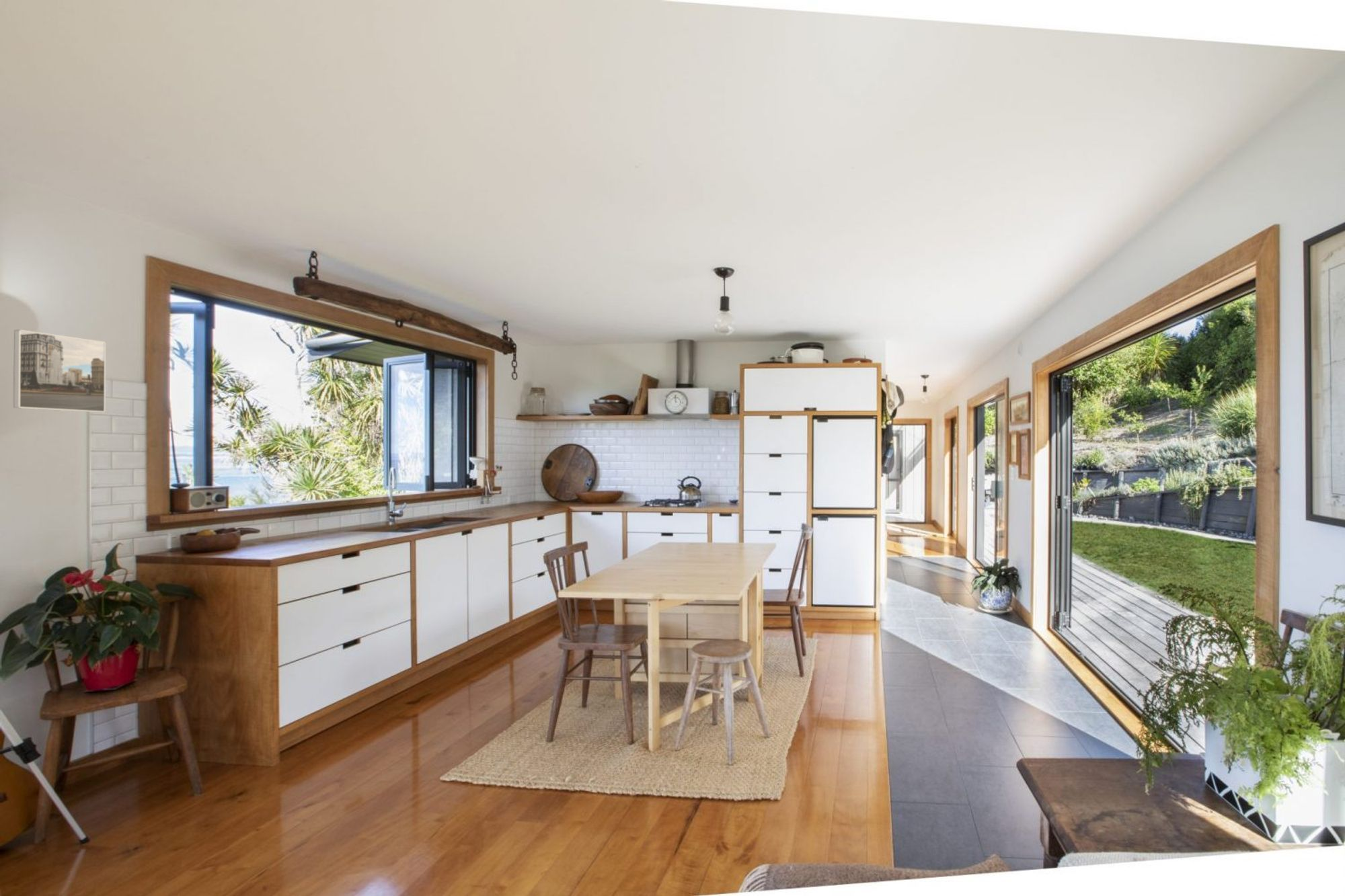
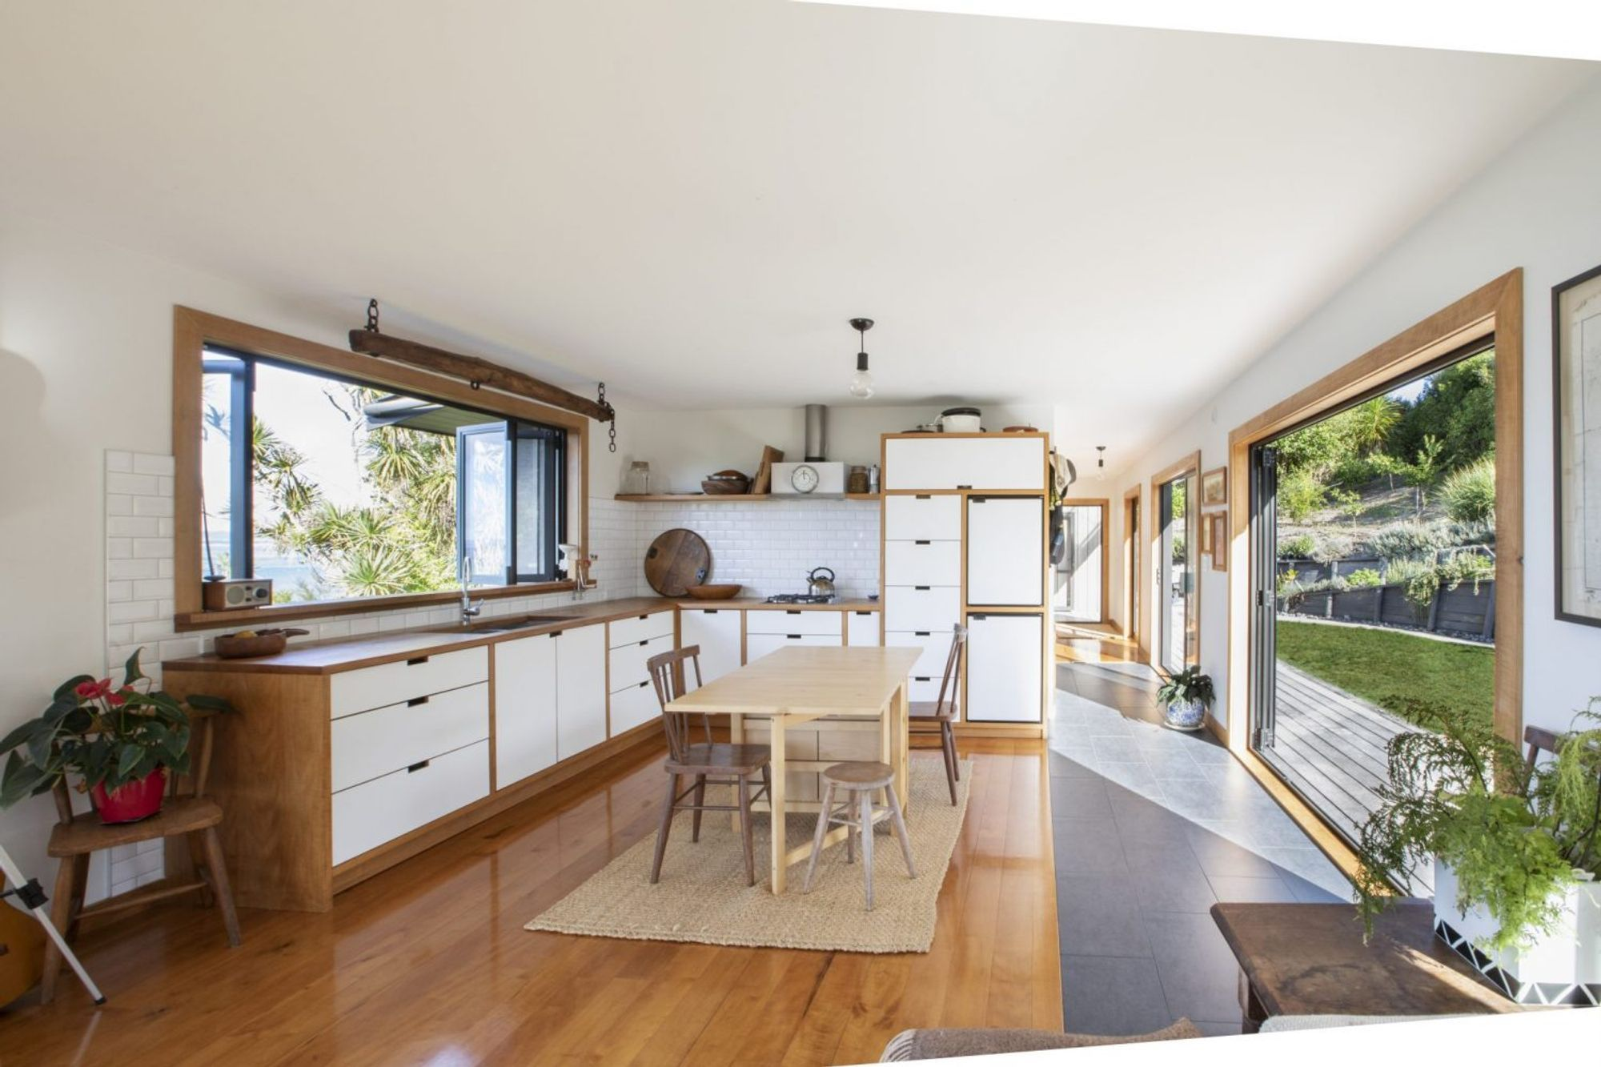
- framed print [13,329,106,413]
